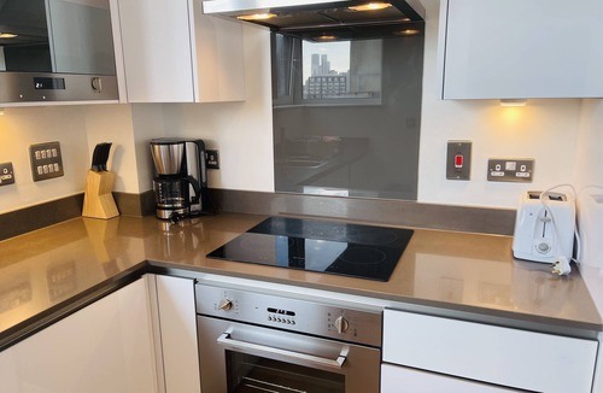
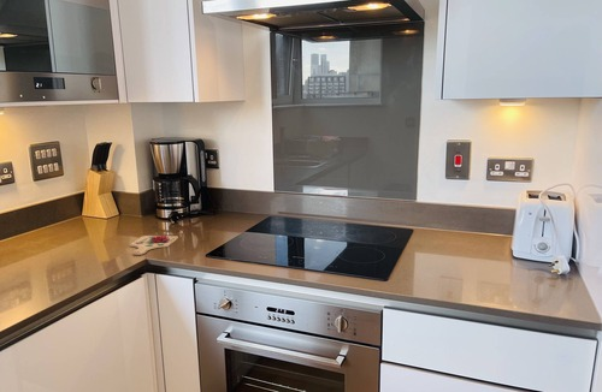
+ cutting board [129,231,179,256]
